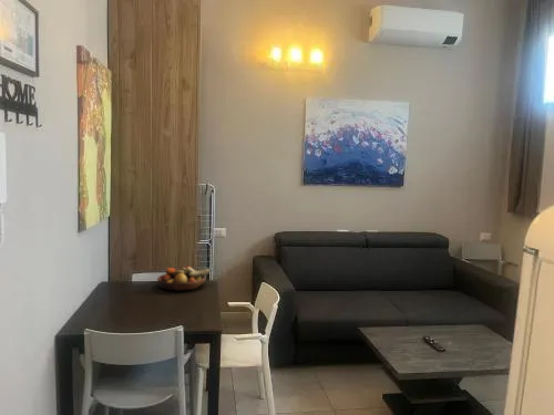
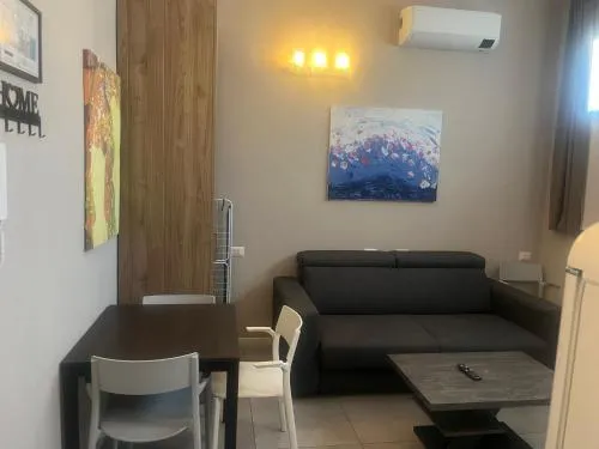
- fruit bowl [156,266,212,292]
